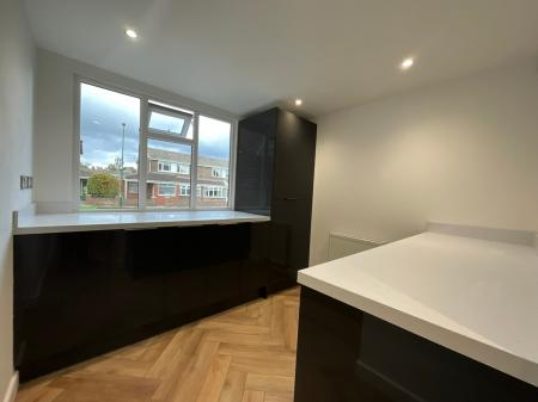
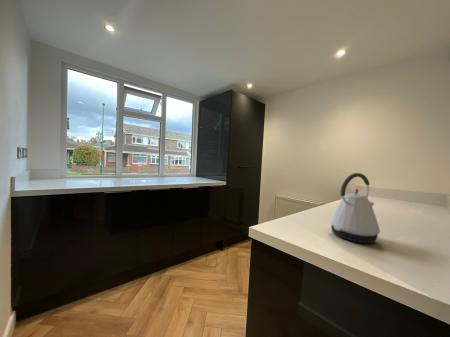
+ kettle [329,172,381,244]
